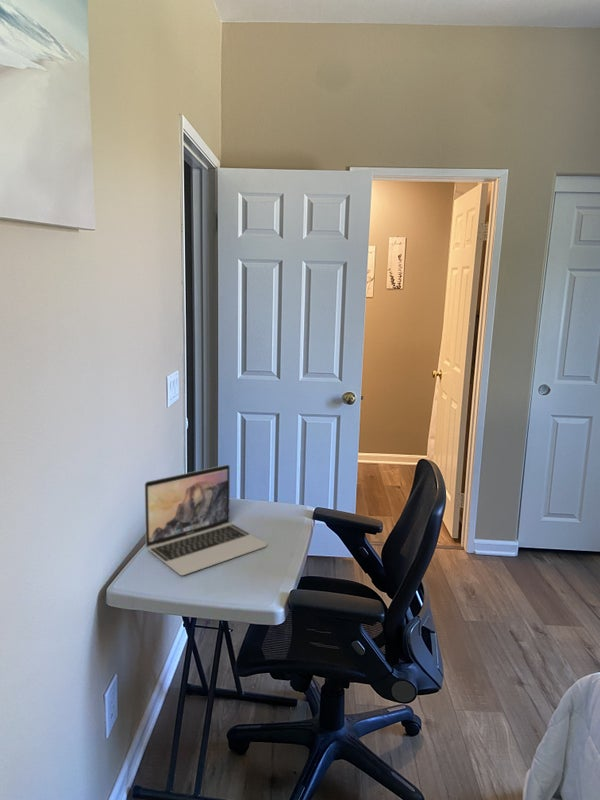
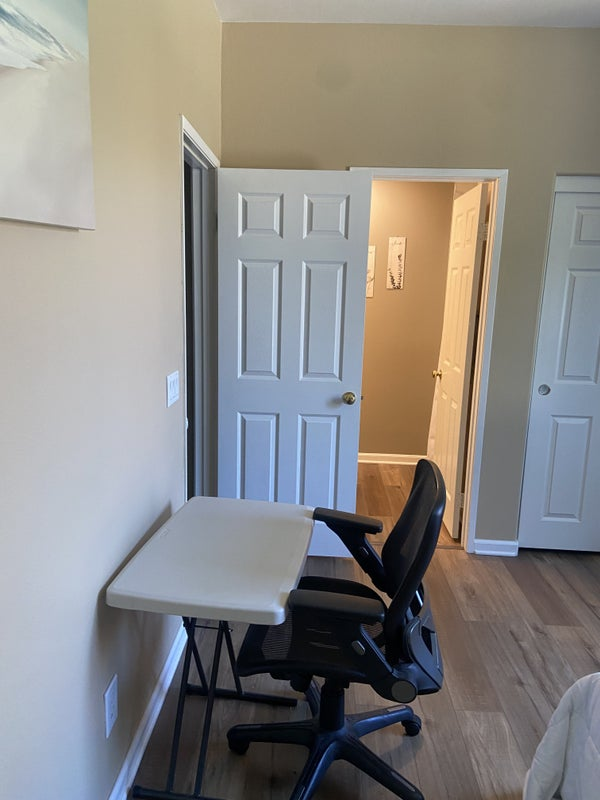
- laptop [144,464,268,576]
